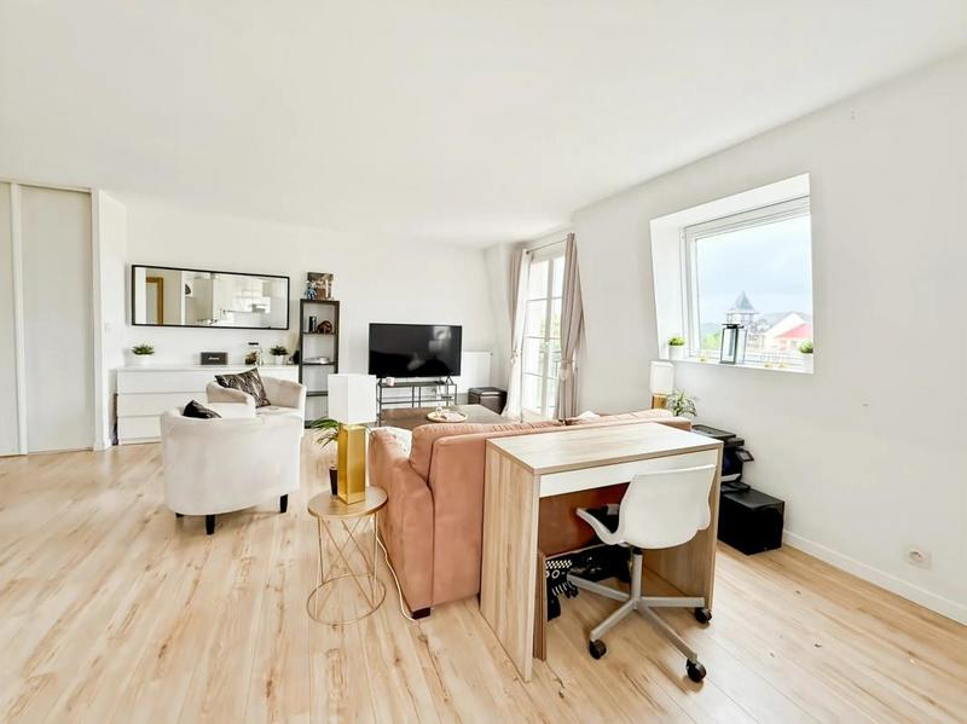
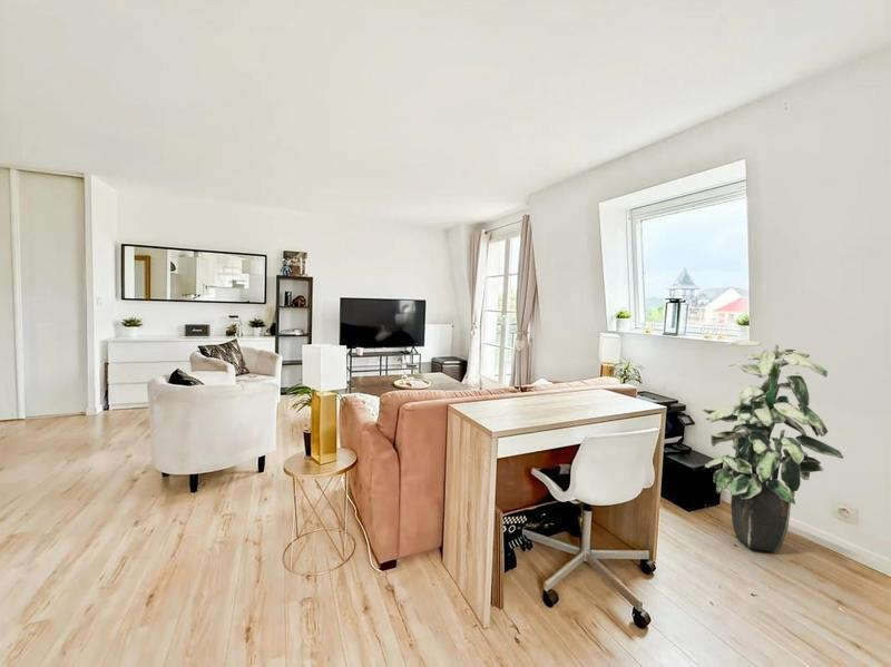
+ indoor plant [702,340,844,553]
